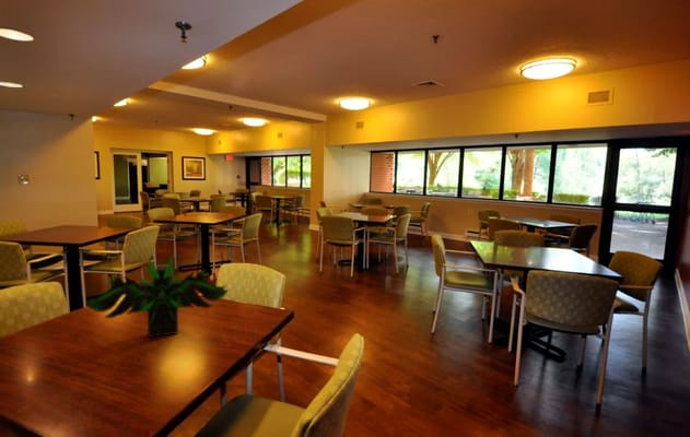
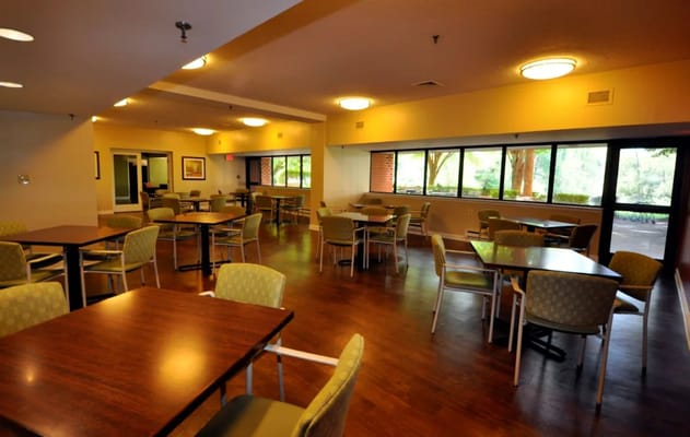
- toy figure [84,255,230,339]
